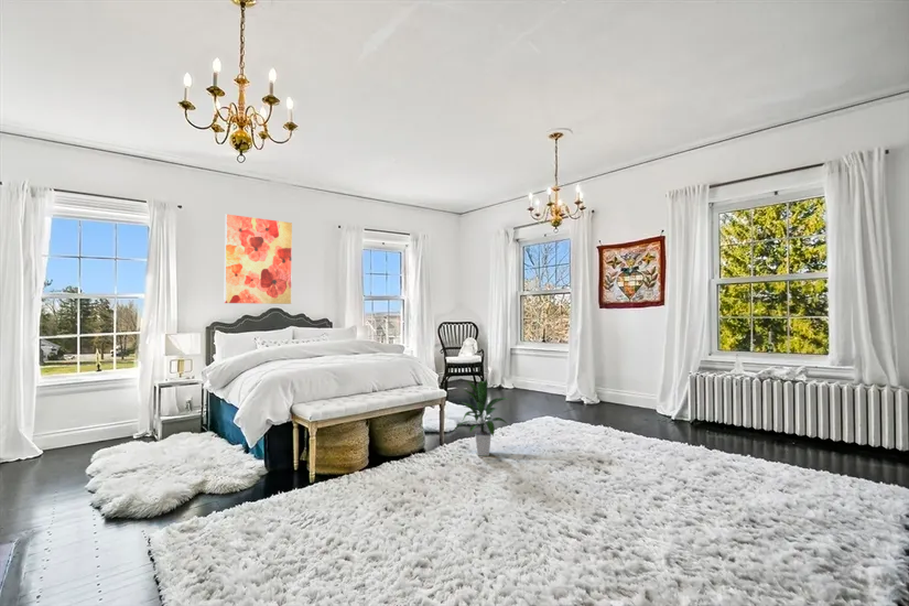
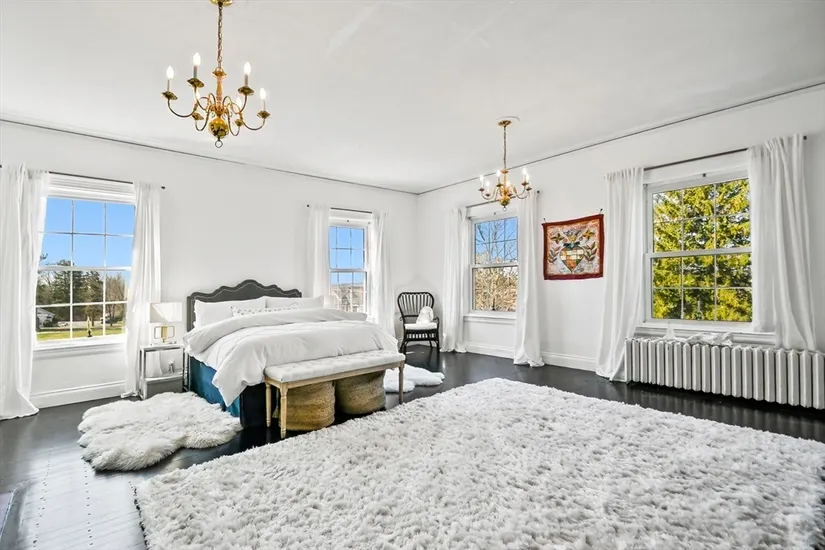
- indoor plant [451,378,512,457]
- wall art [223,213,293,305]
